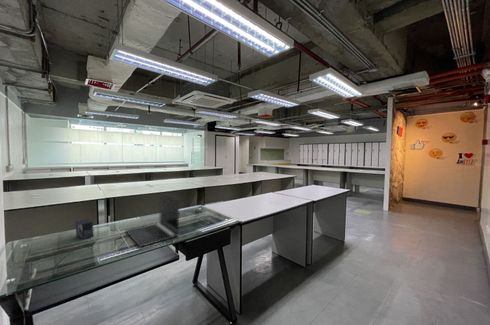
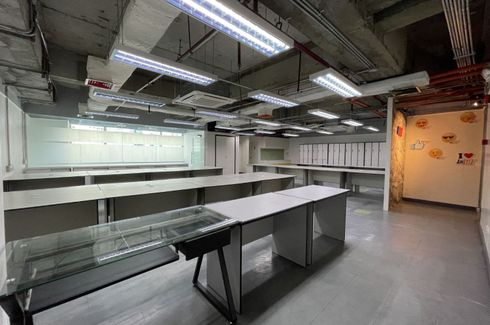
- small box [75,218,94,240]
- laptop [125,193,180,248]
